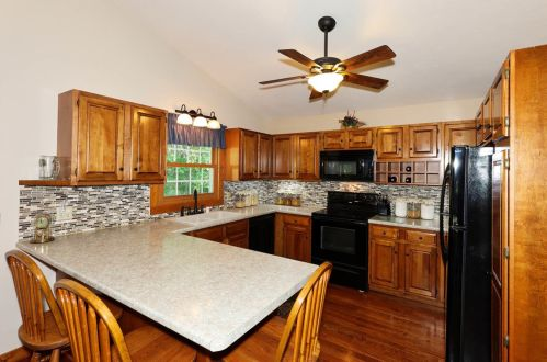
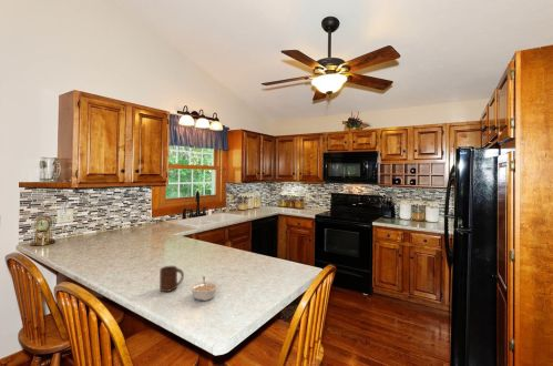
+ legume [188,275,219,302]
+ cup [158,265,185,293]
